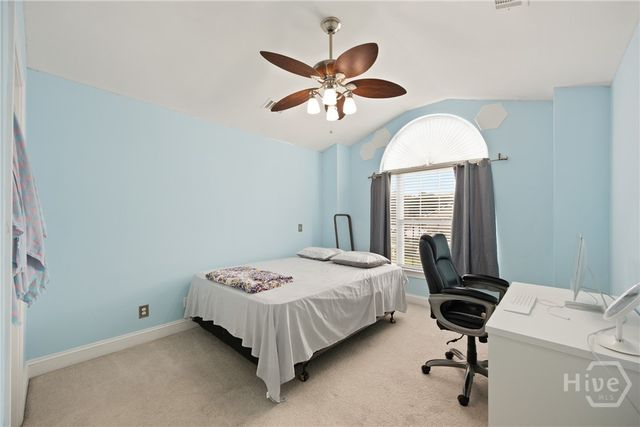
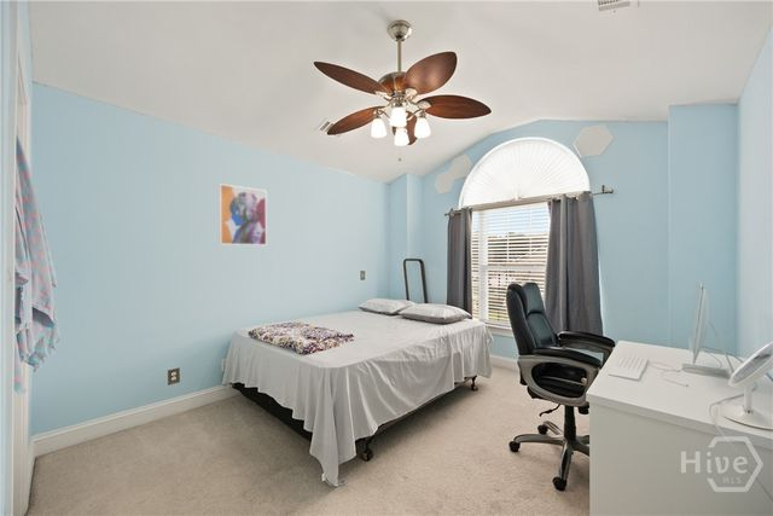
+ wall art [217,182,268,247]
